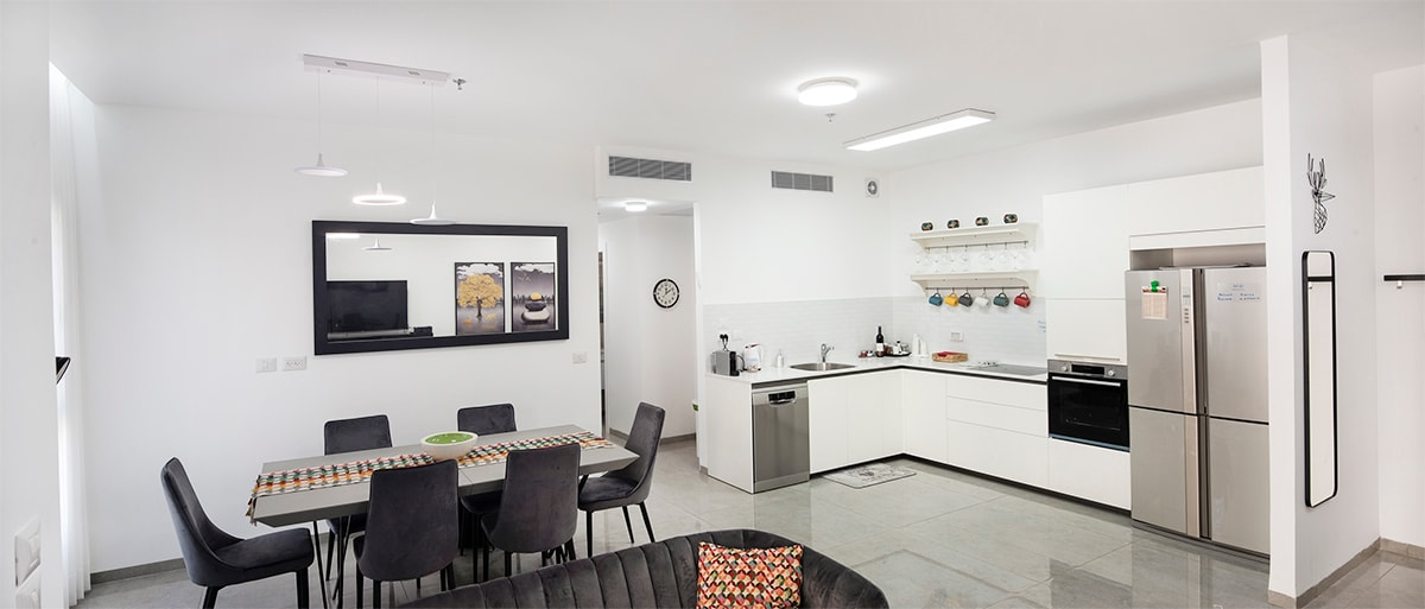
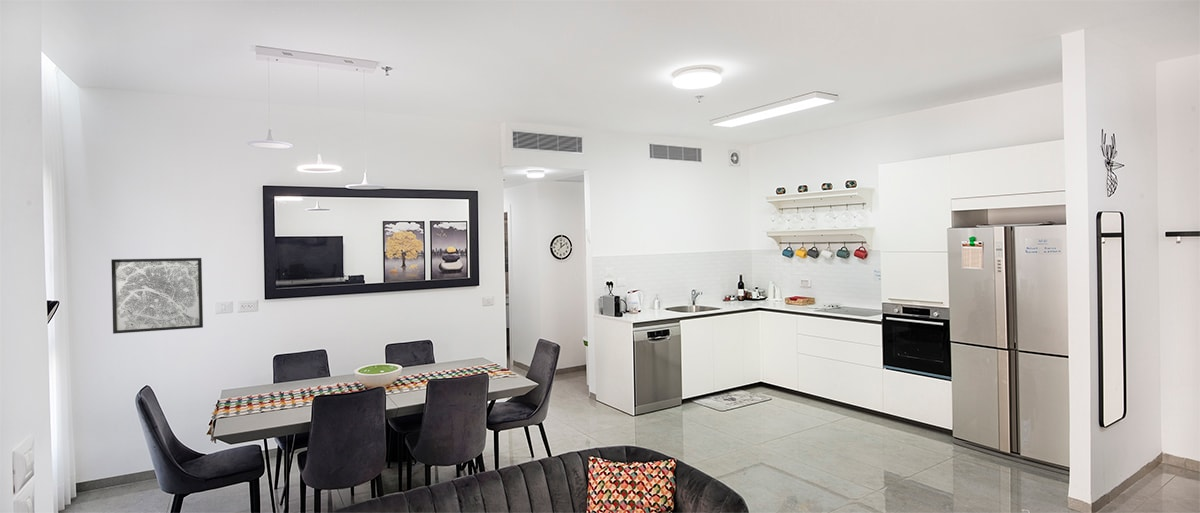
+ wall art [110,257,204,335]
